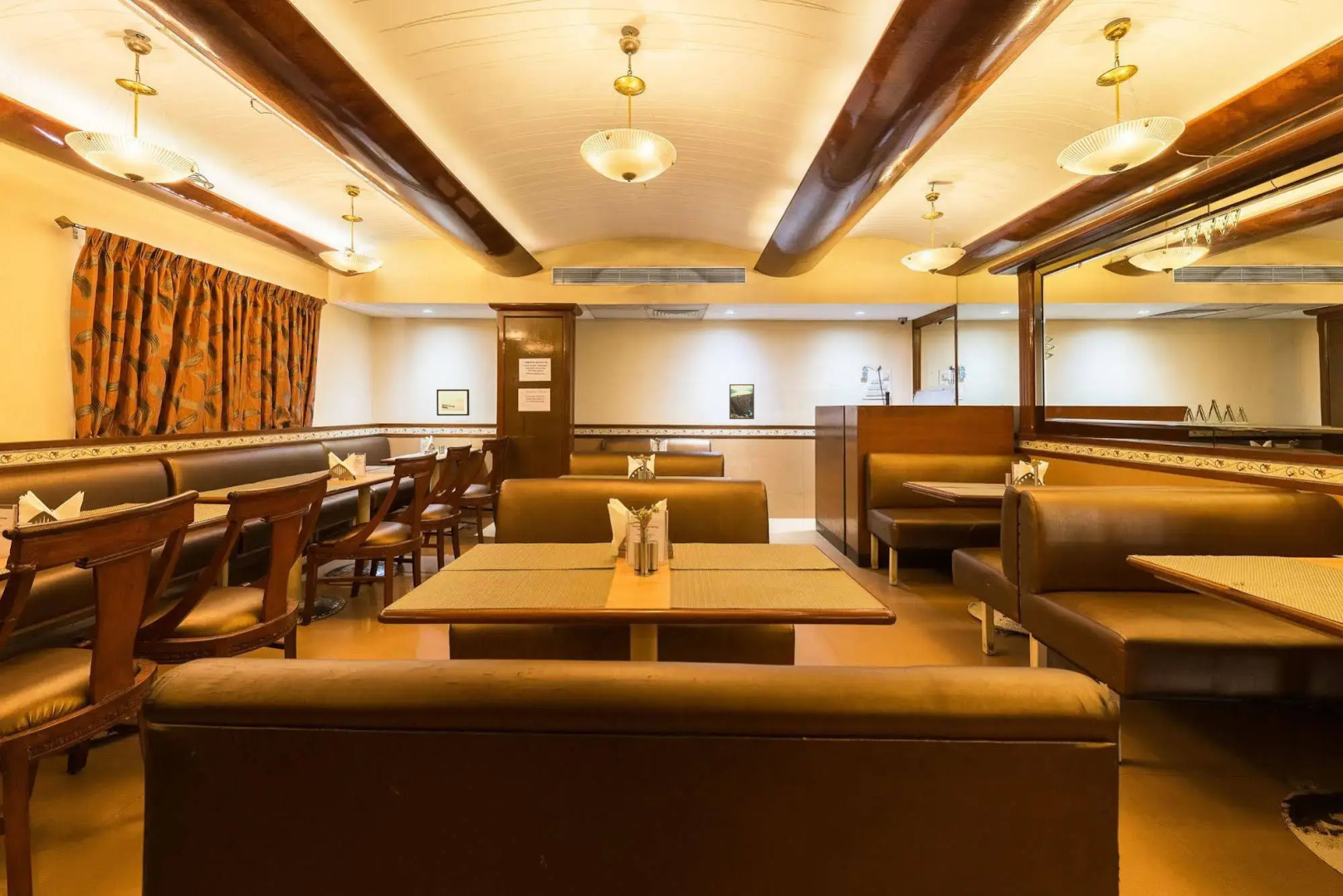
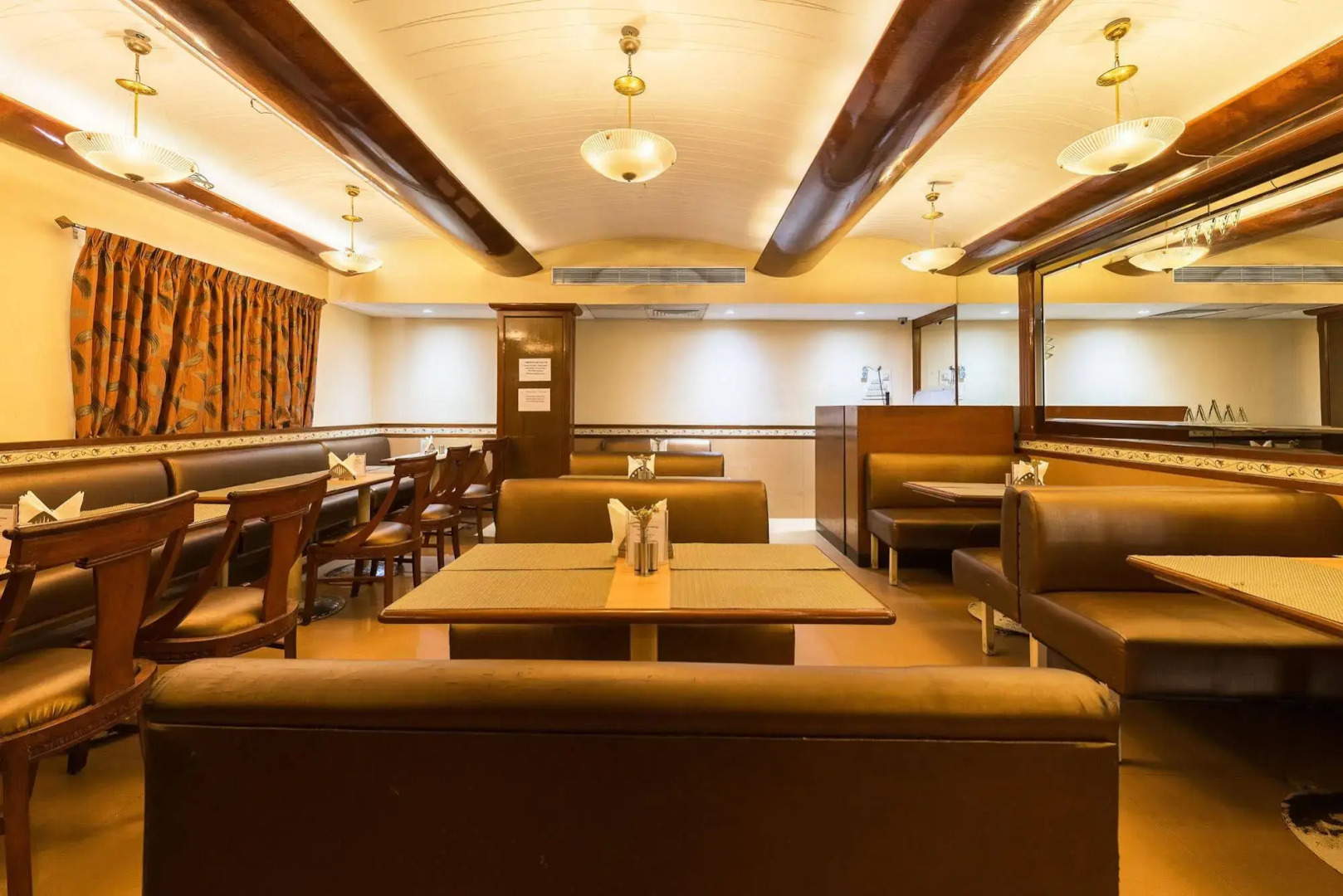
- wall art [436,388,470,416]
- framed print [729,383,755,420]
